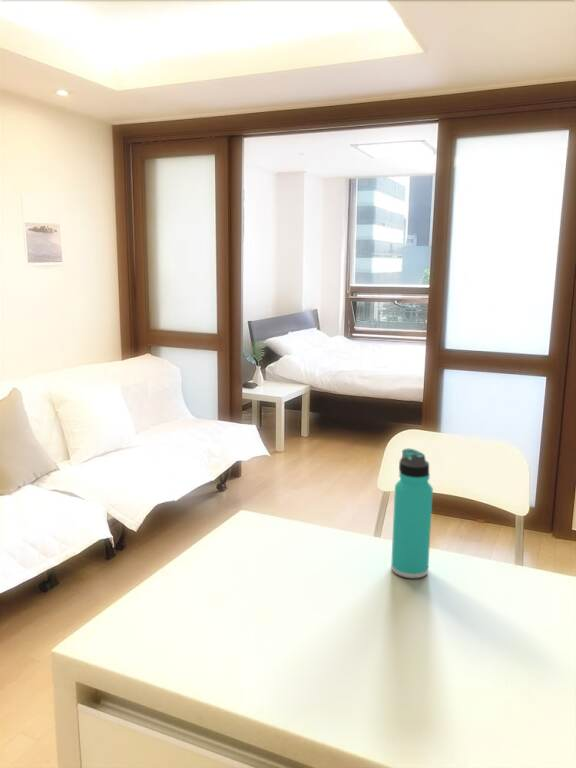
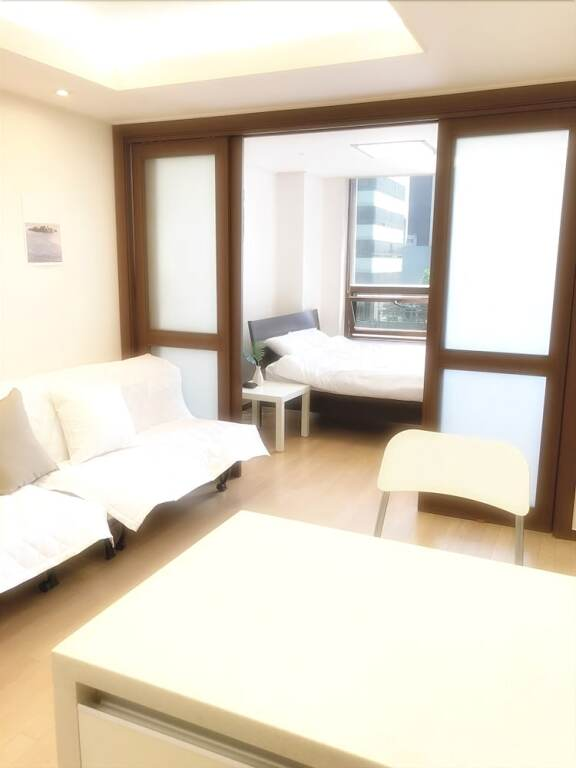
- thermos bottle [390,448,434,579]
